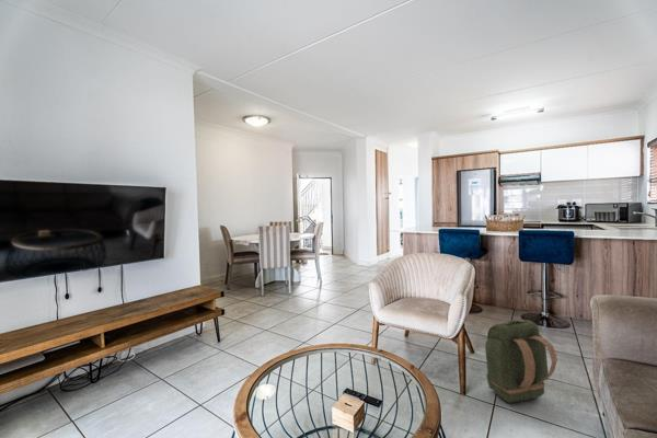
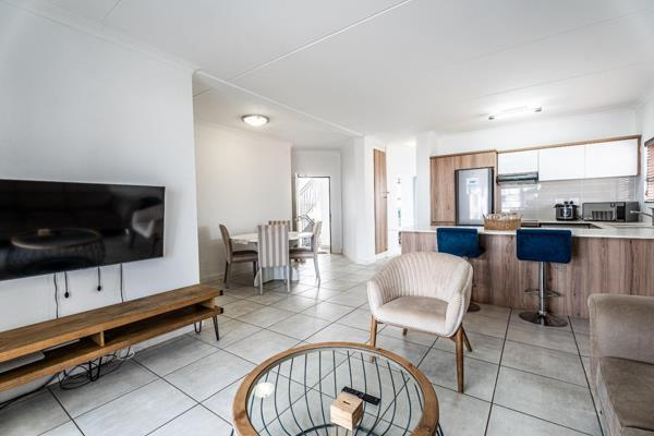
- backpack [484,319,558,404]
